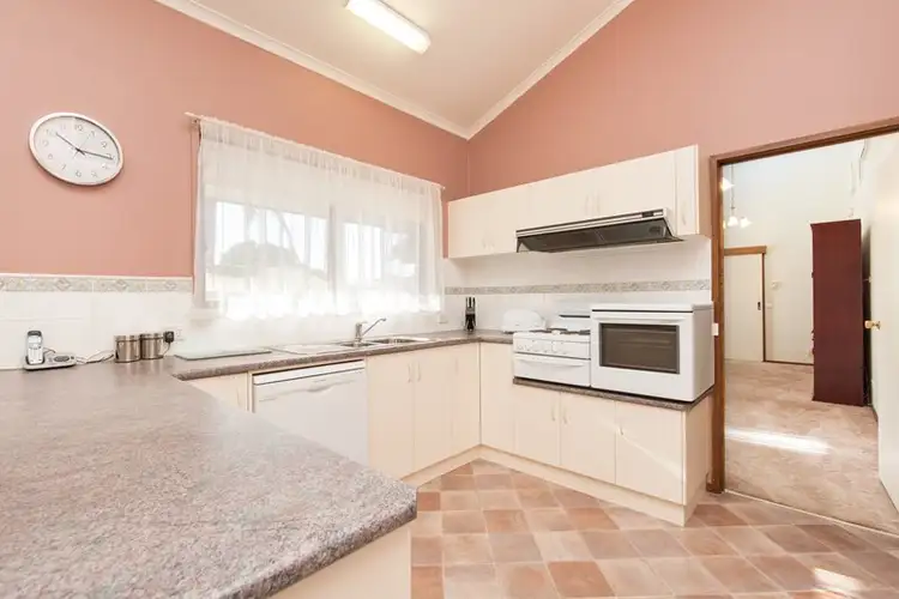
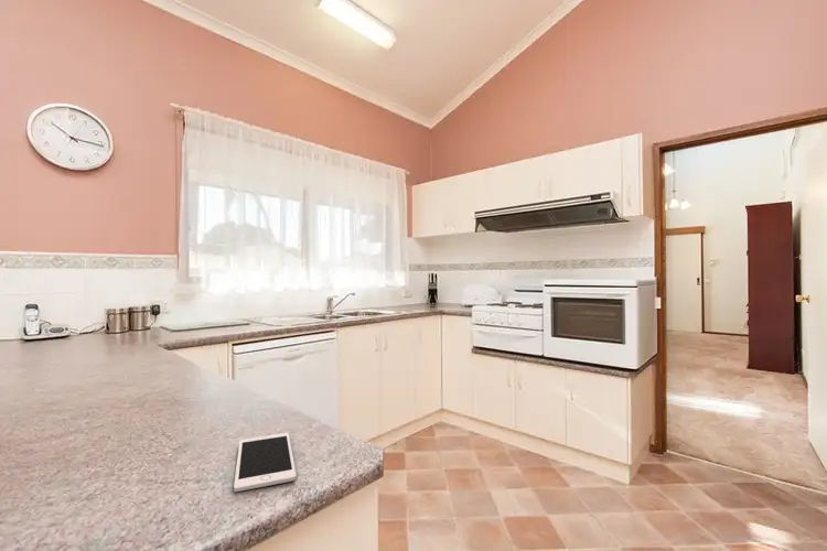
+ cell phone [233,432,298,493]
